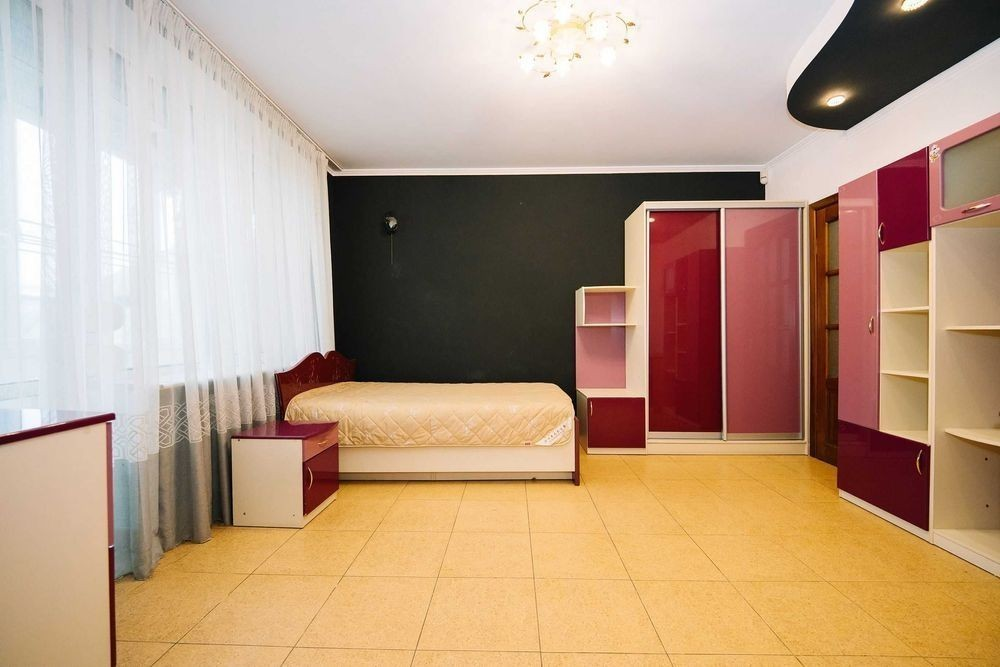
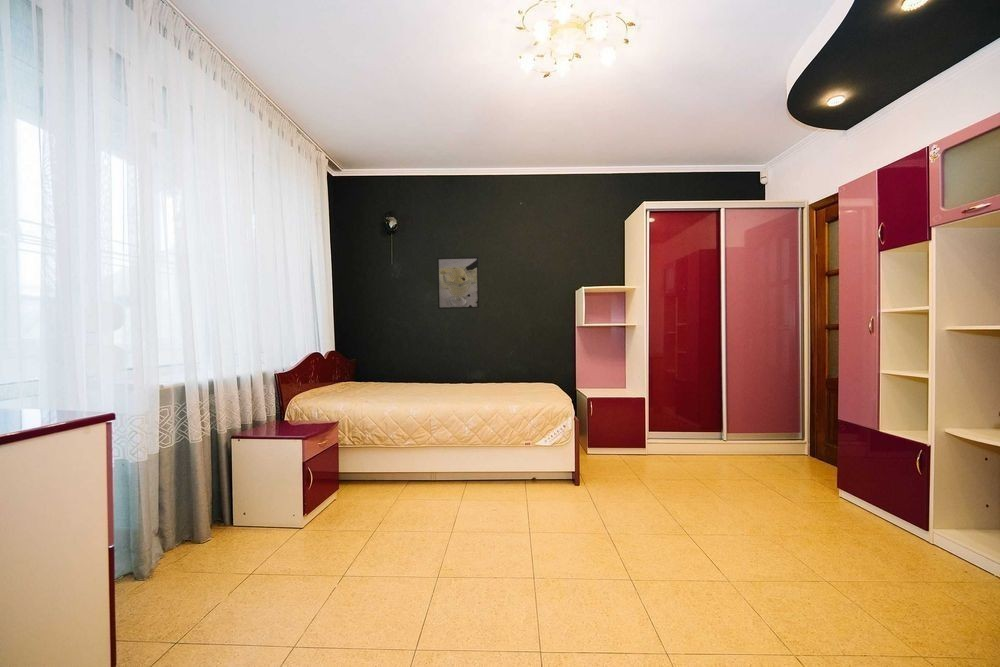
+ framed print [436,256,480,310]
